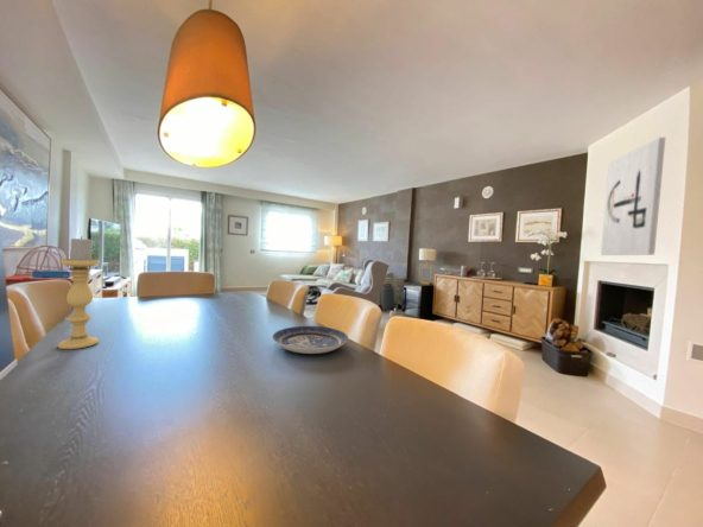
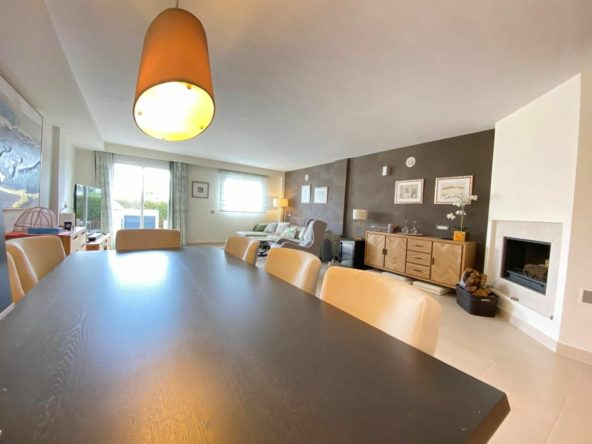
- plate [272,325,349,355]
- candle holder [57,235,101,350]
- wall art [600,136,666,256]
